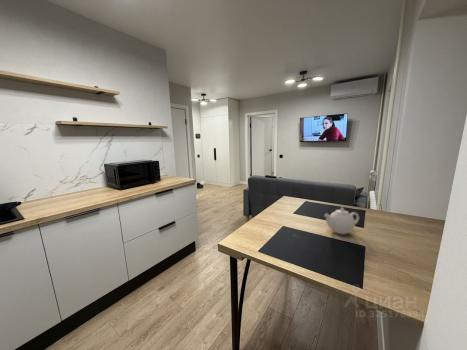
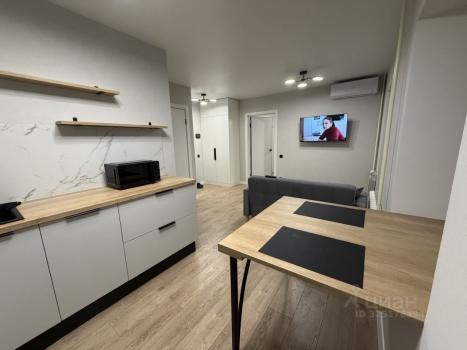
- teapot [323,206,360,235]
